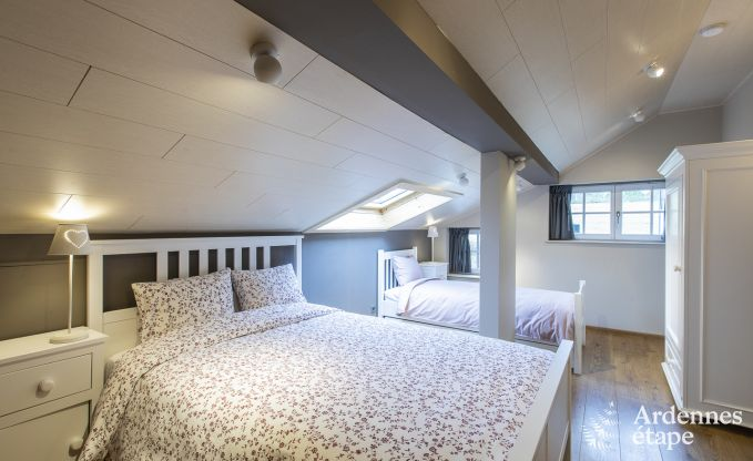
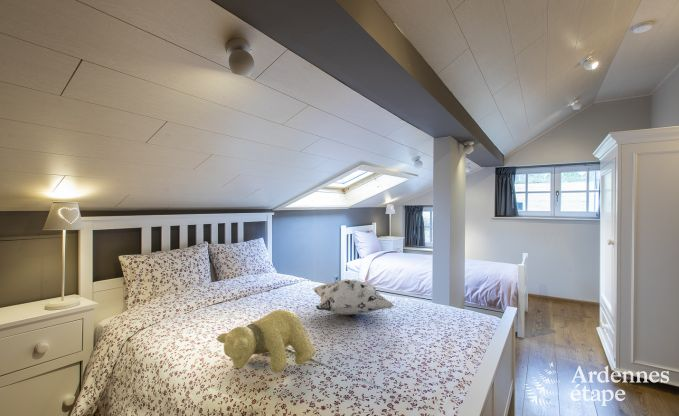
+ teddy bear [216,309,317,374]
+ decorative pillow [312,278,395,316]
